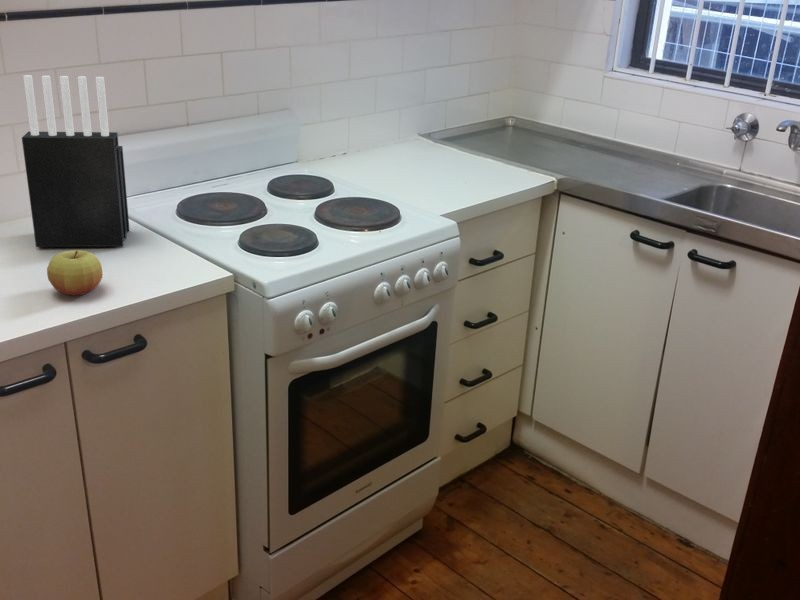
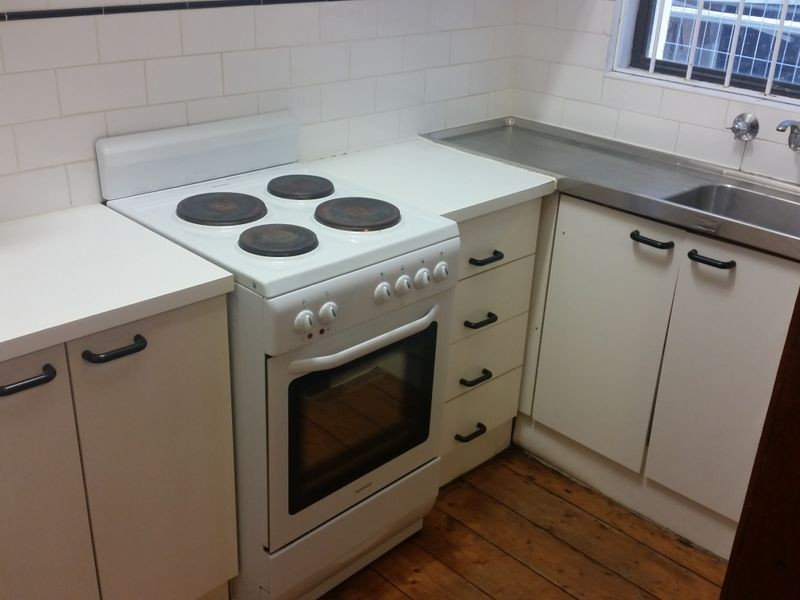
- apple [46,249,103,296]
- knife block [21,74,131,248]
